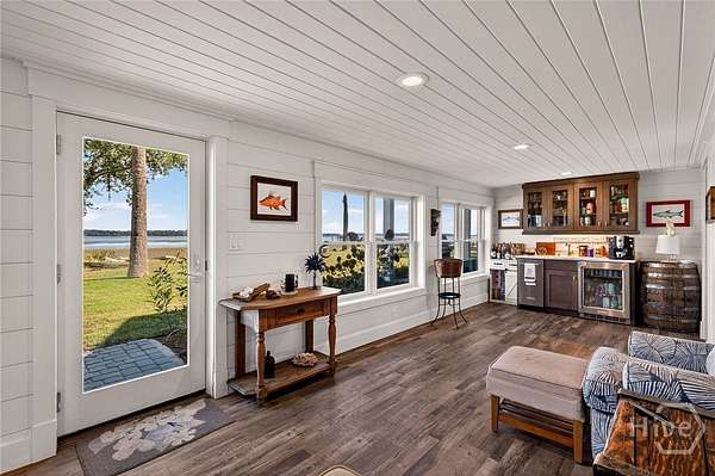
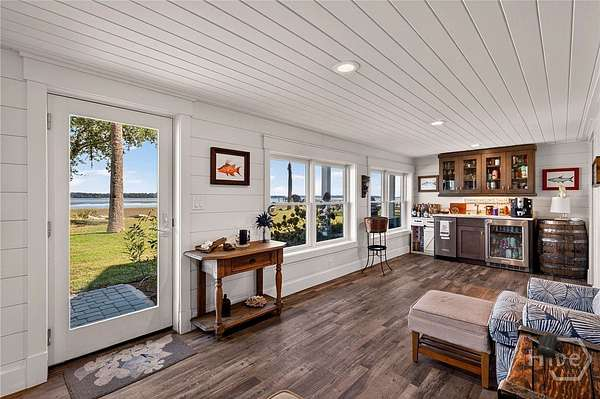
+ remote control [536,332,558,358]
